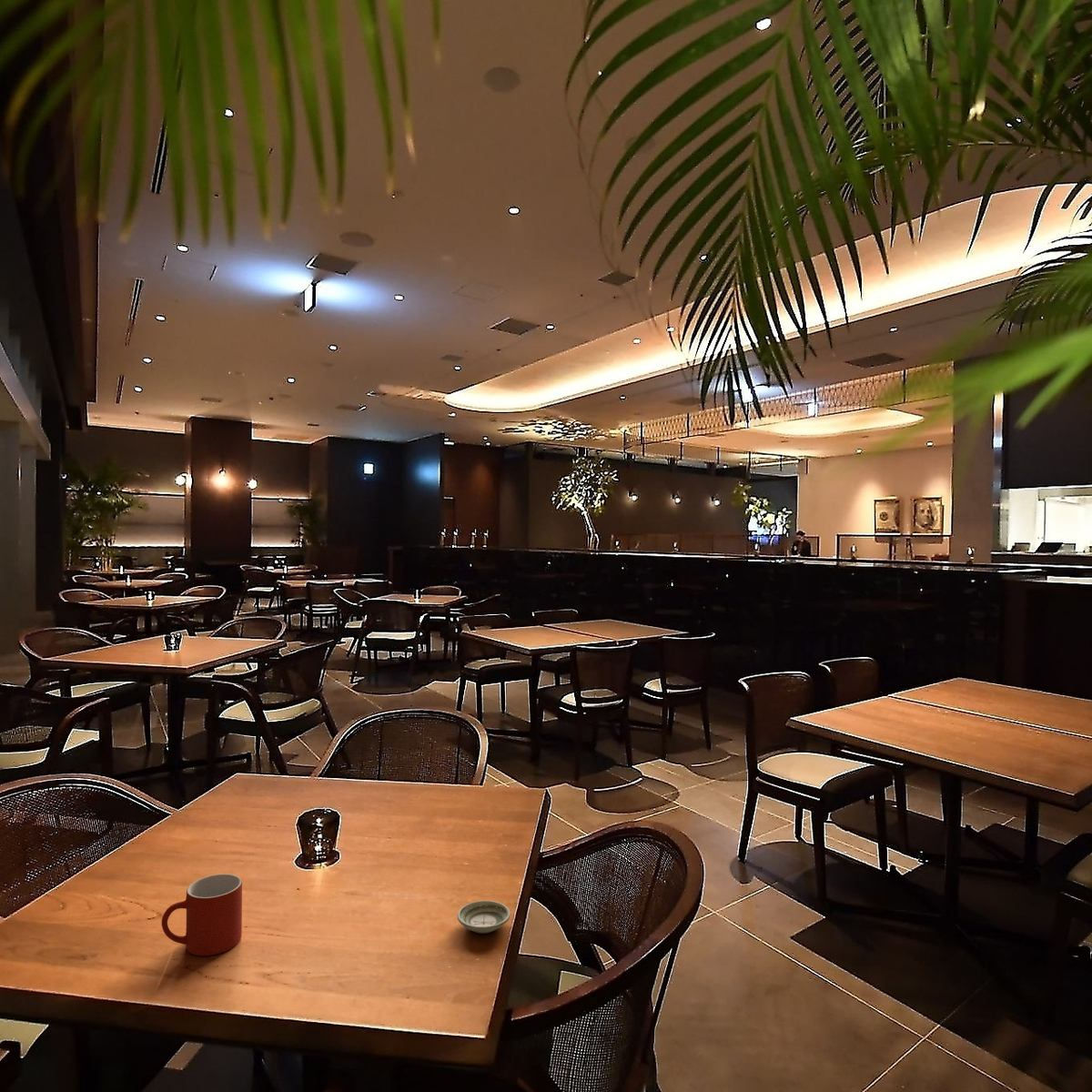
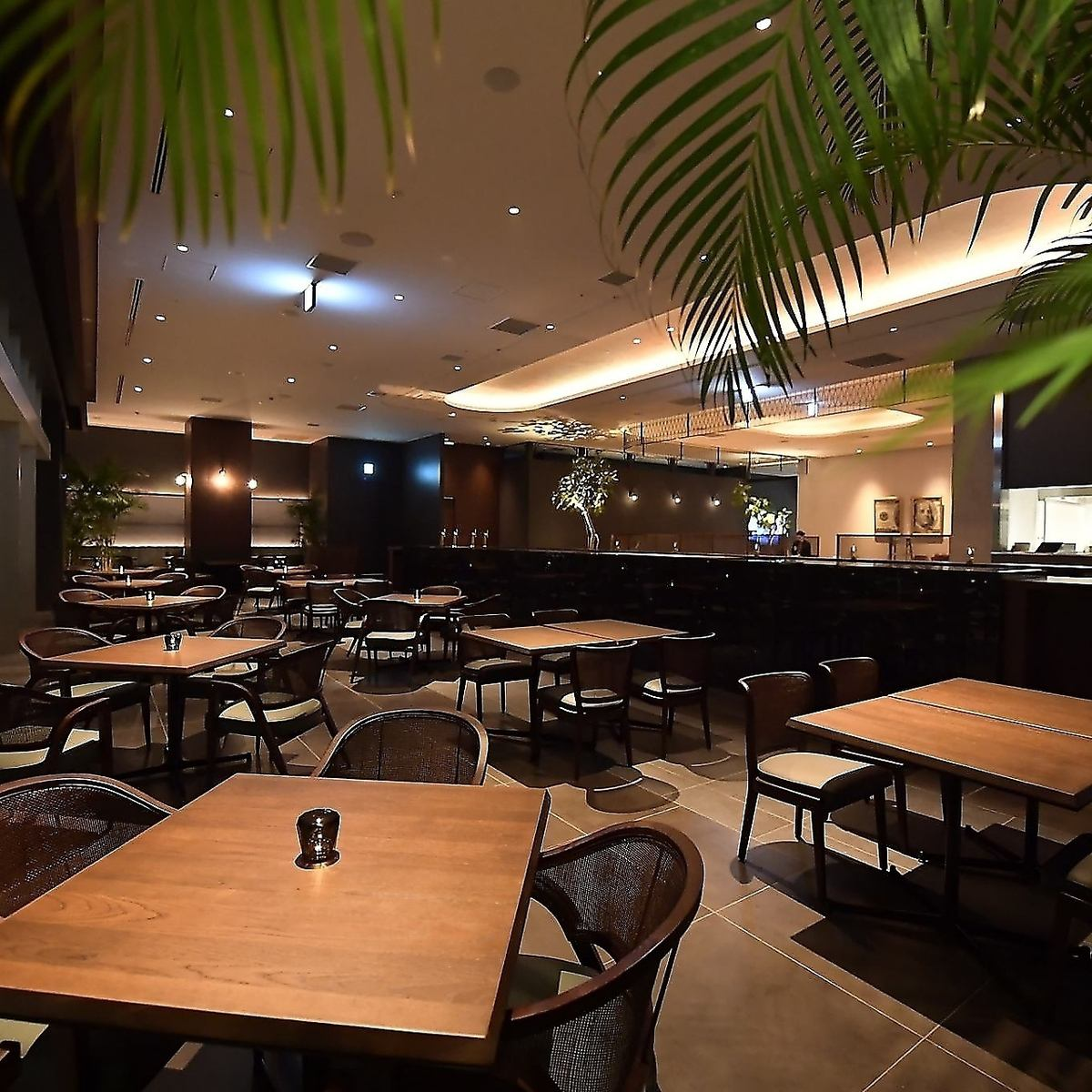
- saucer [456,900,511,935]
- mug [161,873,243,956]
